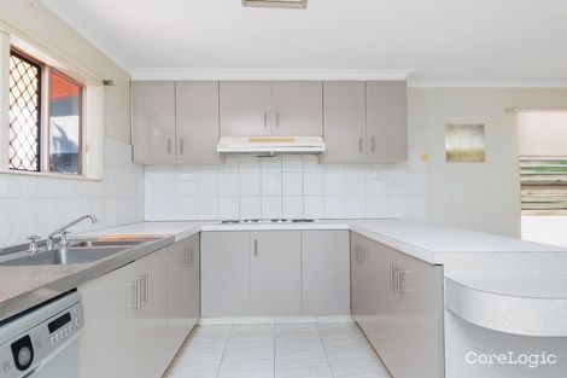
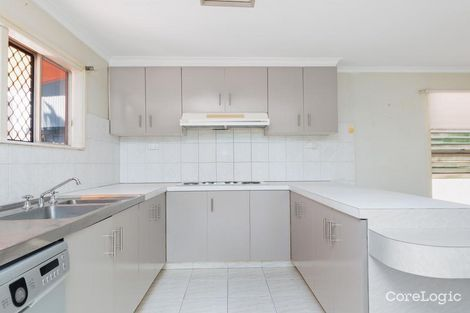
- wall art [444,122,486,164]
